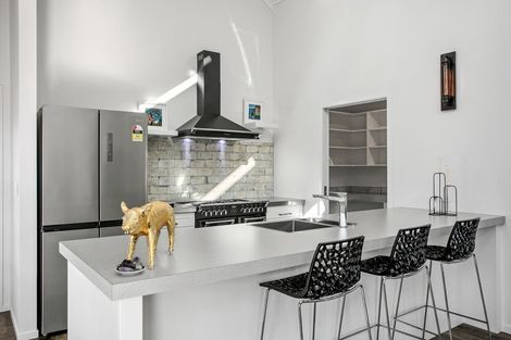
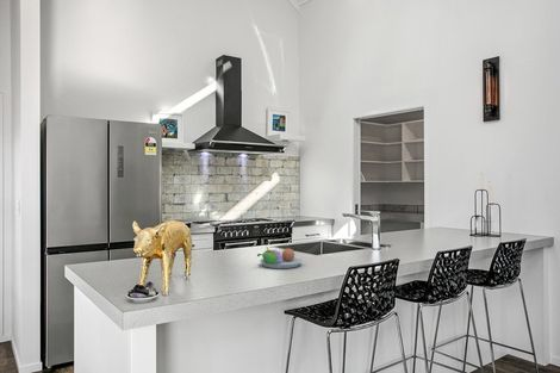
+ fruit bowl [256,245,304,269]
